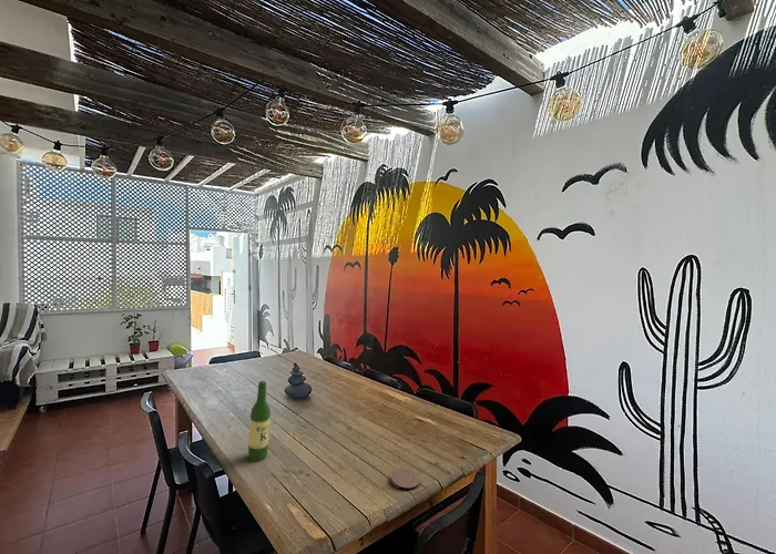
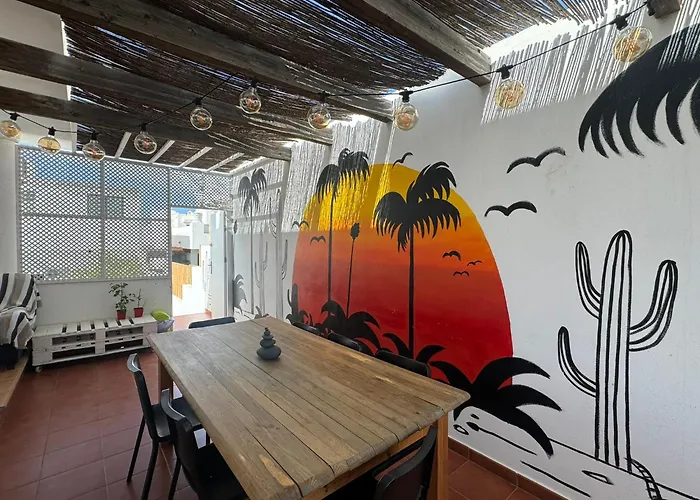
- coaster [389,466,421,490]
- wine bottle [247,380,272,462]
